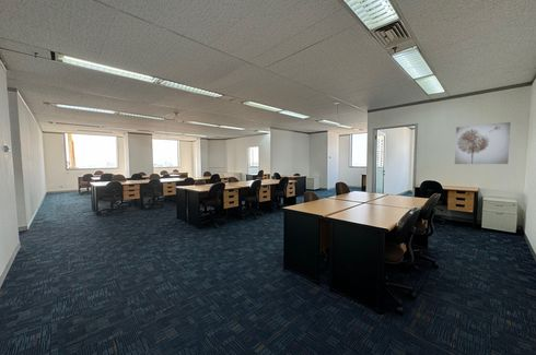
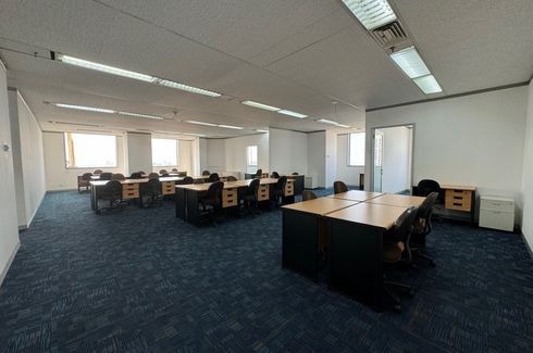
- wall art [454,121,512,165]
